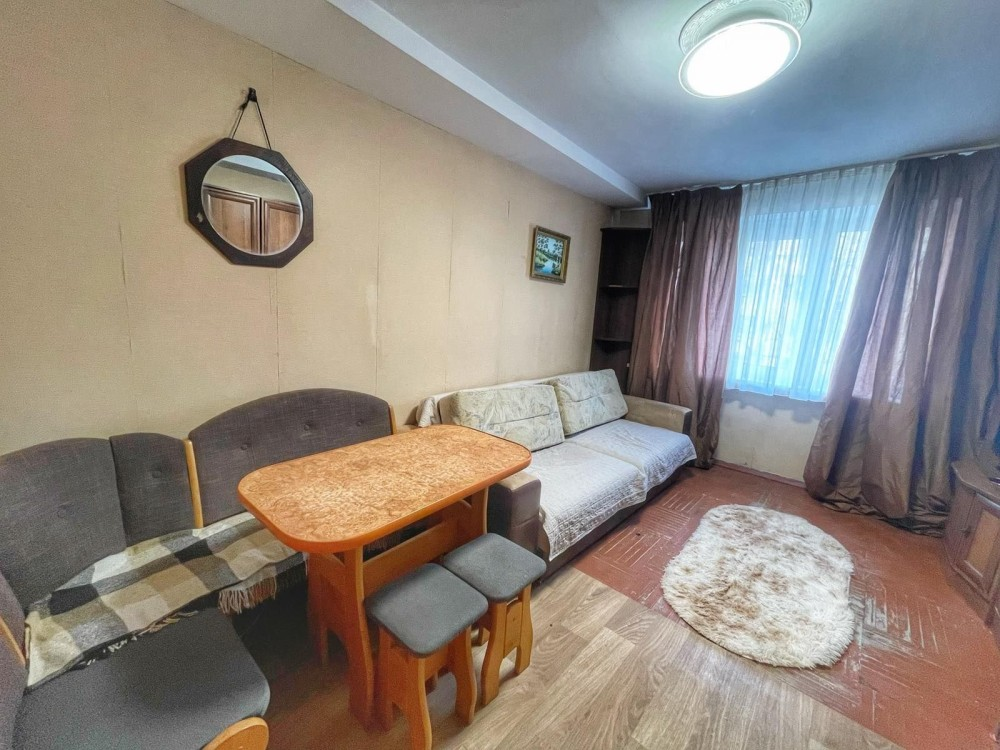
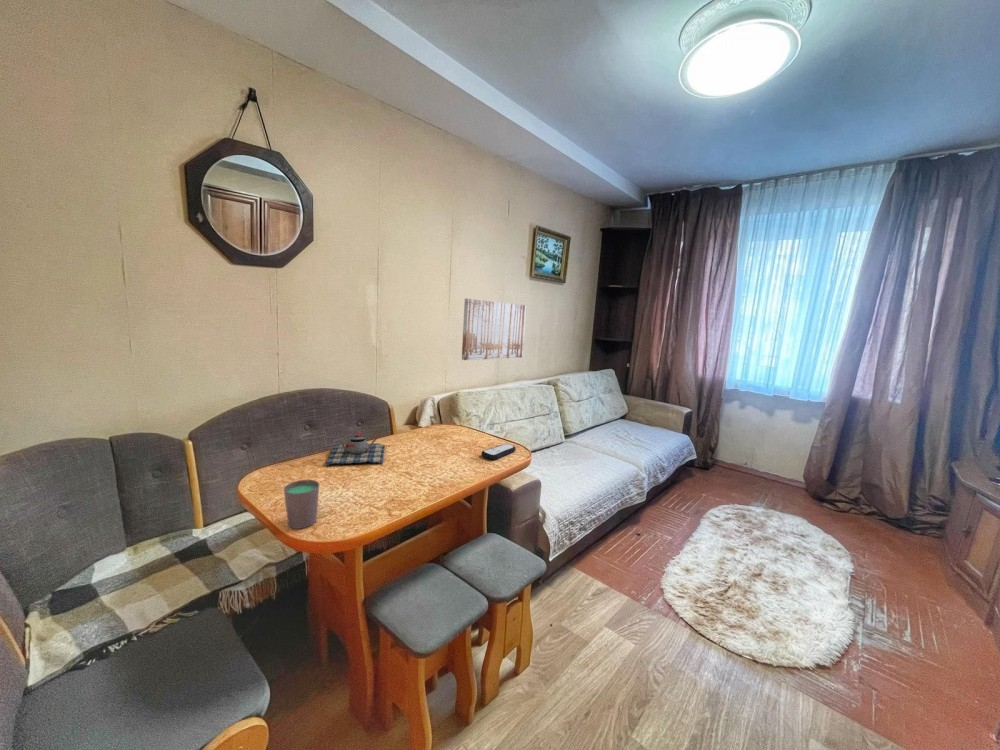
+ wall art [461,298,528,361]
+ teapot [325,431,386,466]
+ remote control [481,443,517,461]
+ cup [283,479,320,530]
